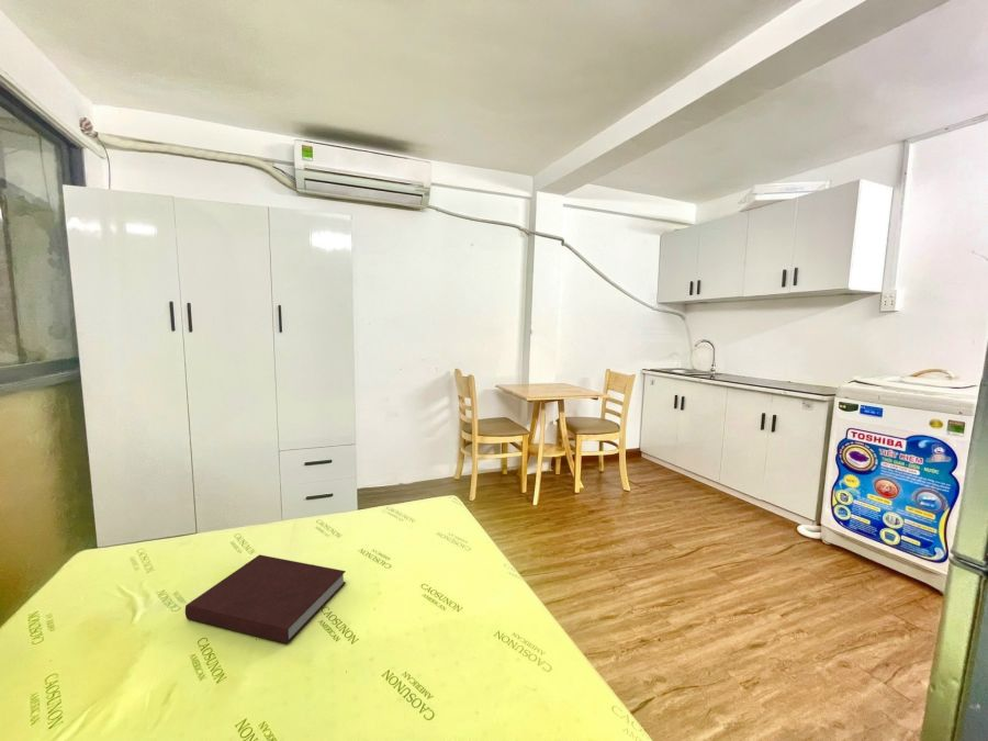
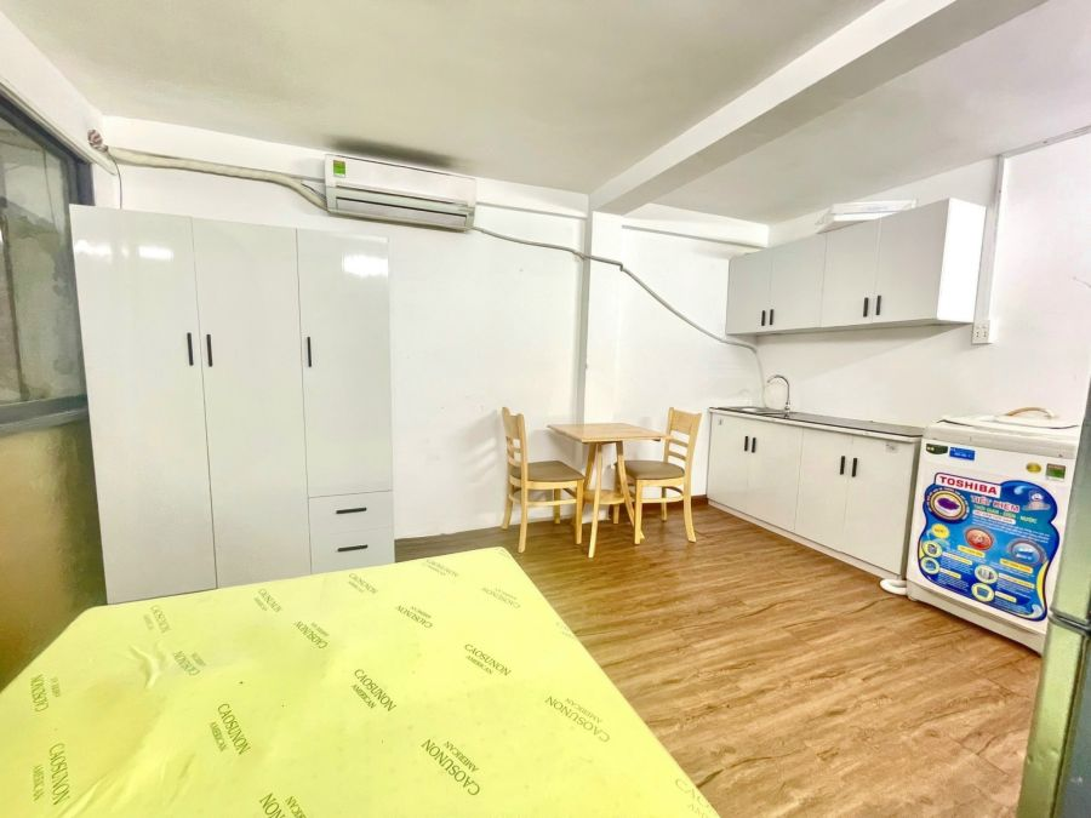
- notebook [184,553,347,644]
